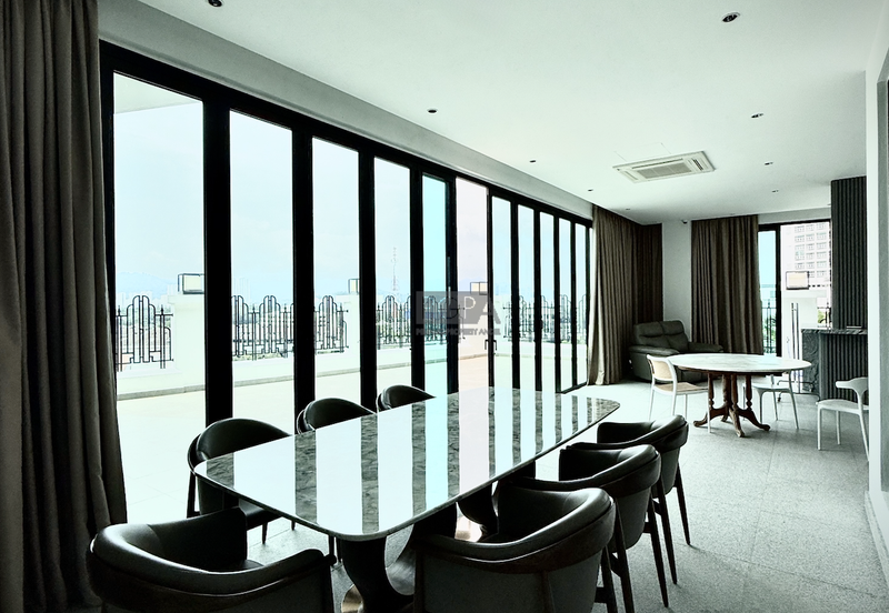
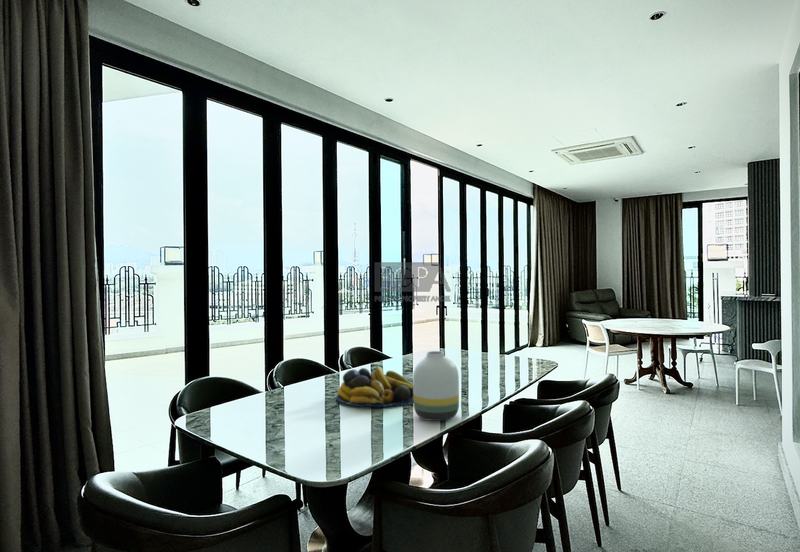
+ fruit bowl [335,366,414,409]
+ vase [412,350,460,422]
